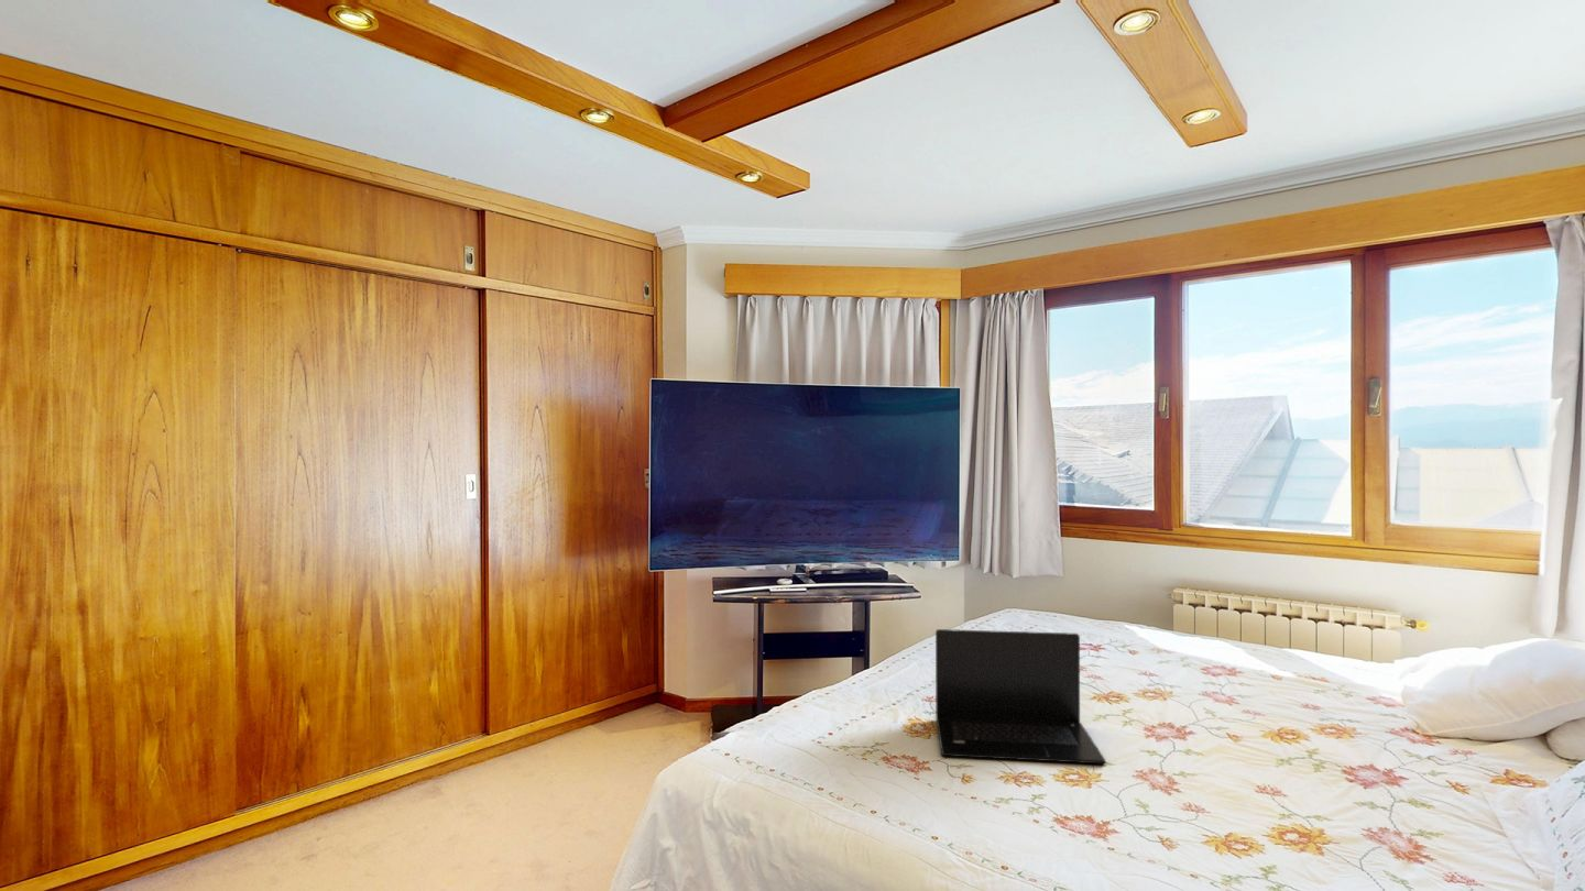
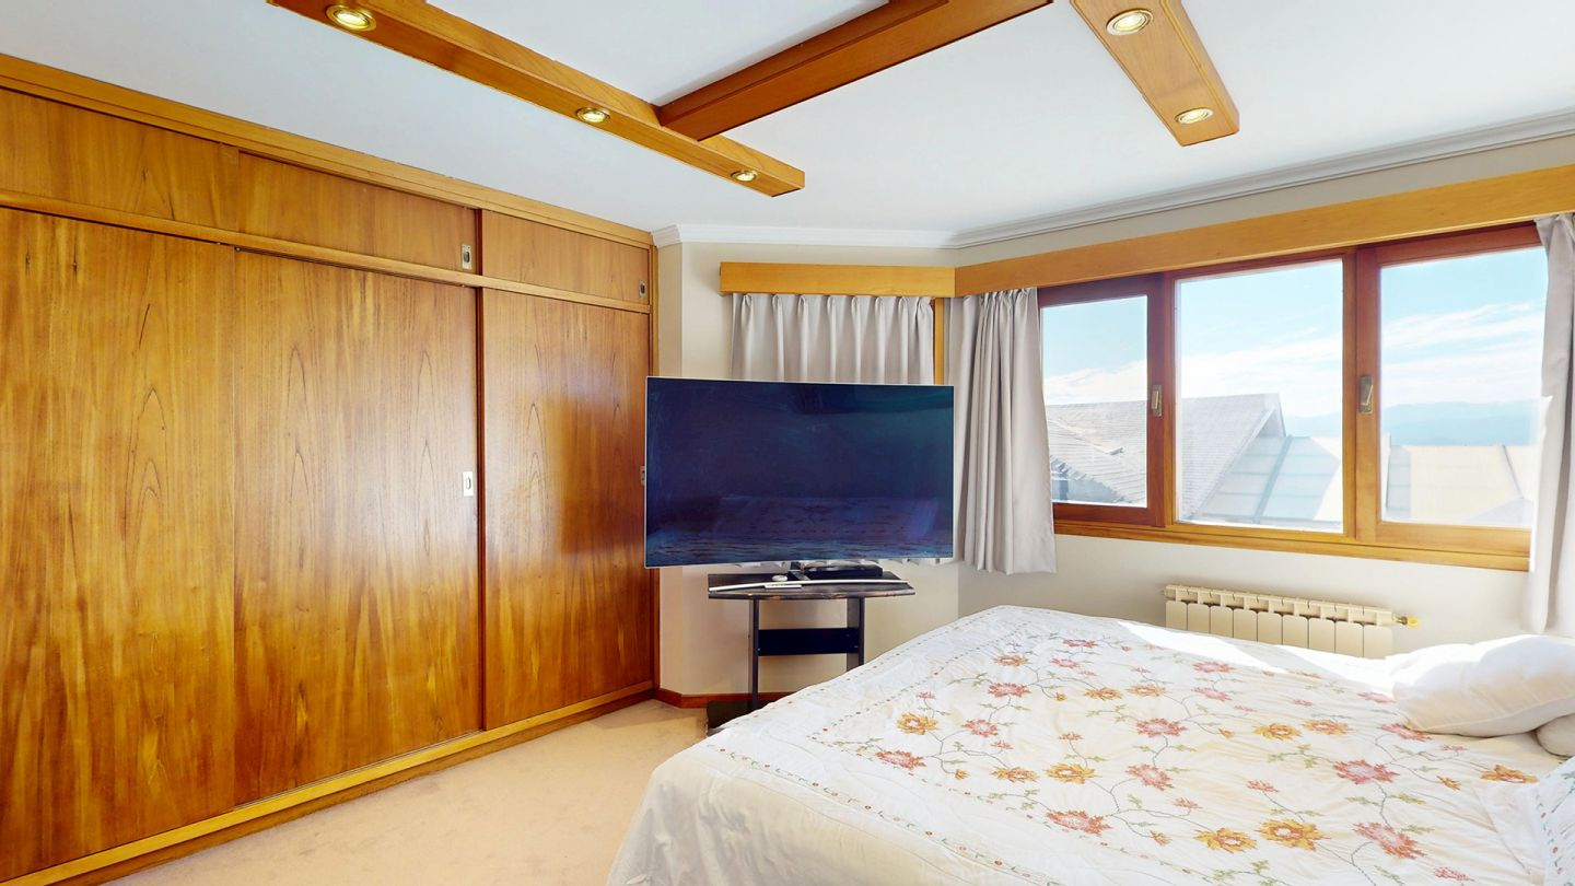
- laptop [934,628,1106,766]
